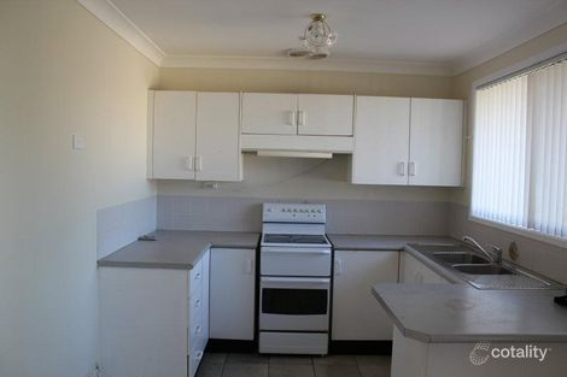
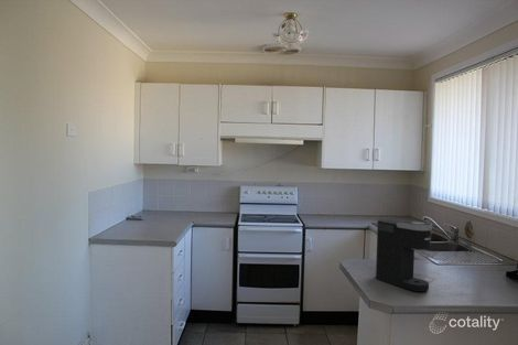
+ coffee maker [375,218,434,292]
